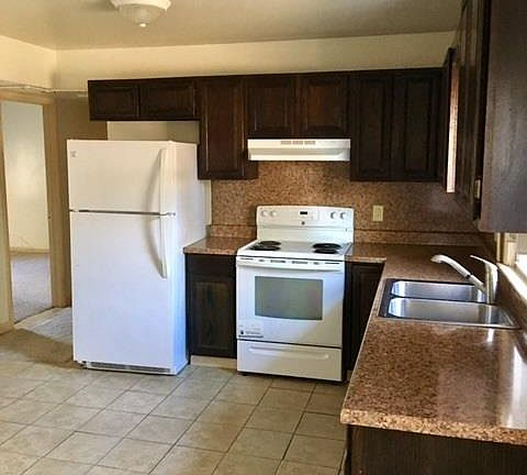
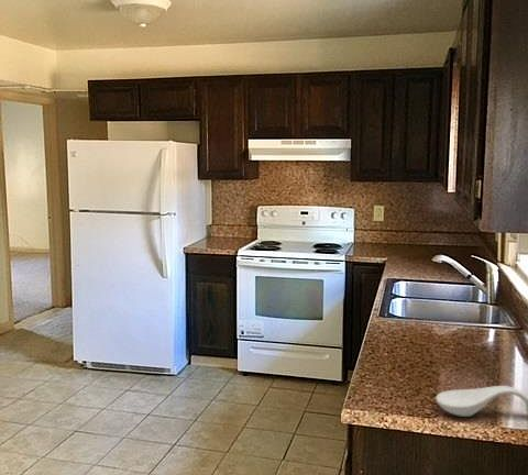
+ spoon rest [435,385,528,418]
